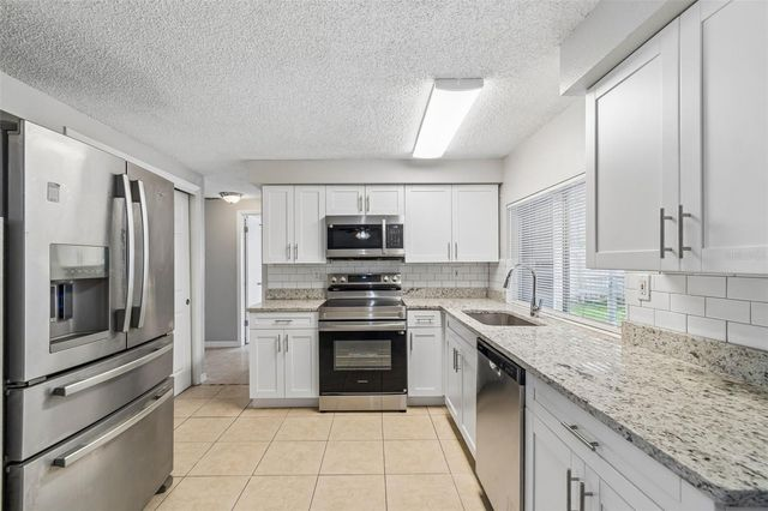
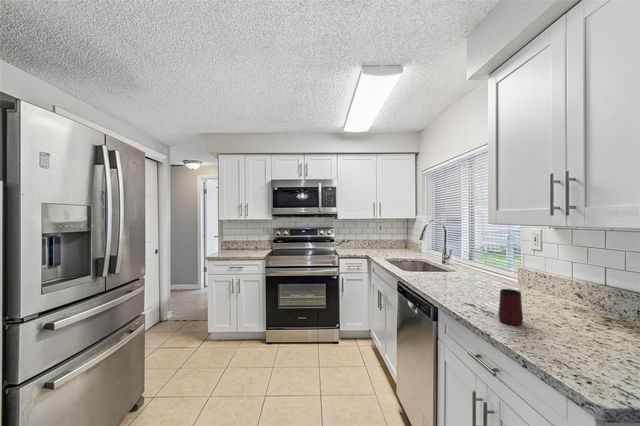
+ mug [497,288,524,326]
